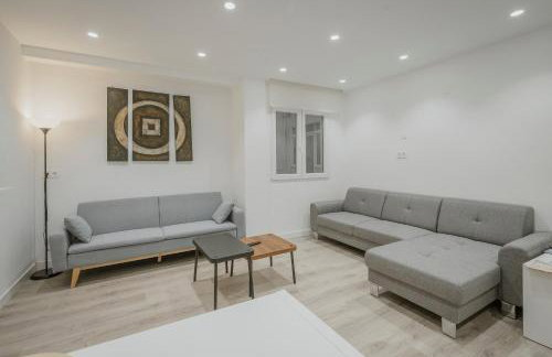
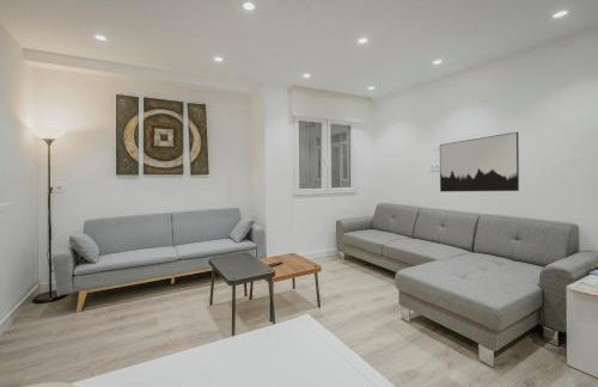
+ wall art [439,131,520,192]
